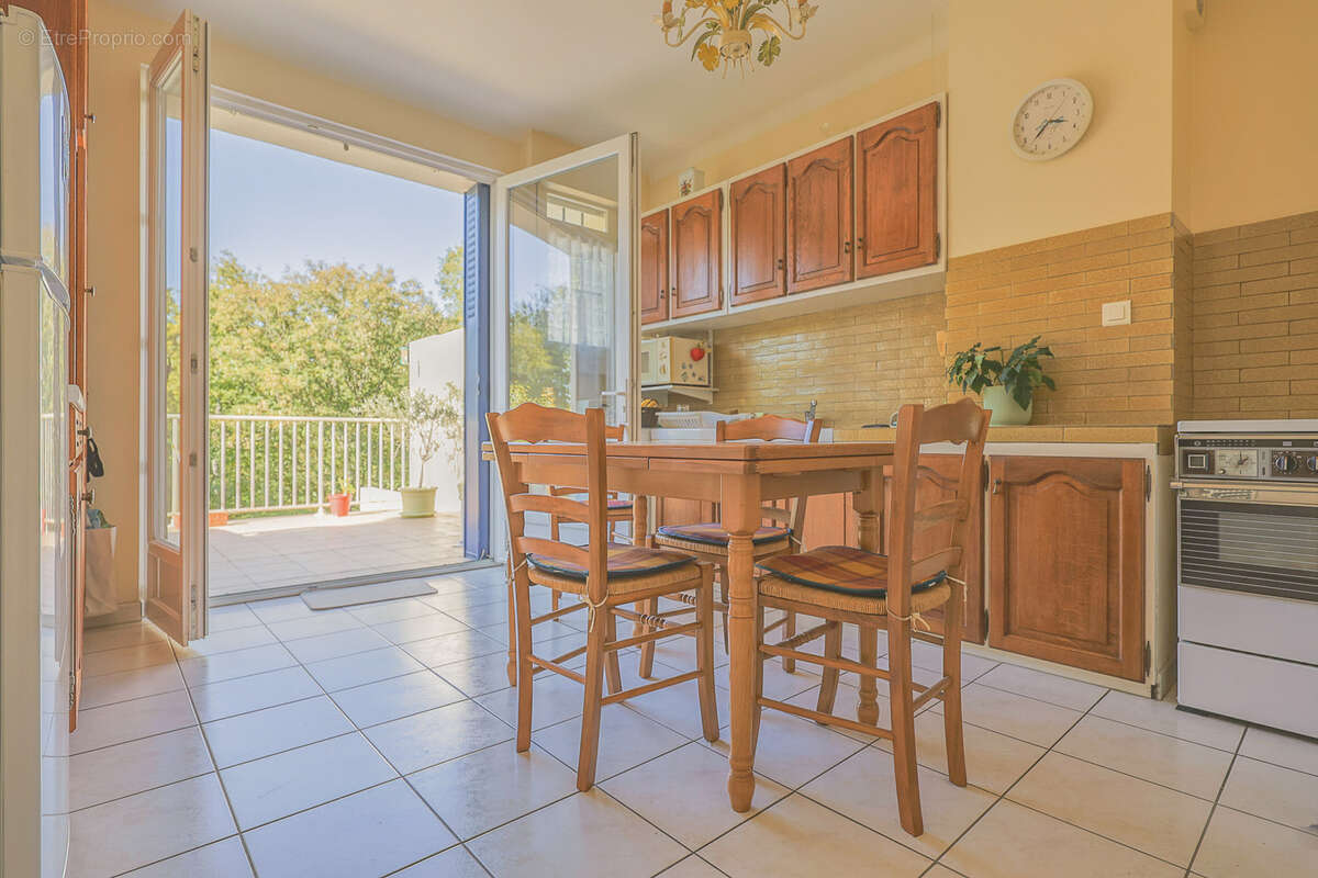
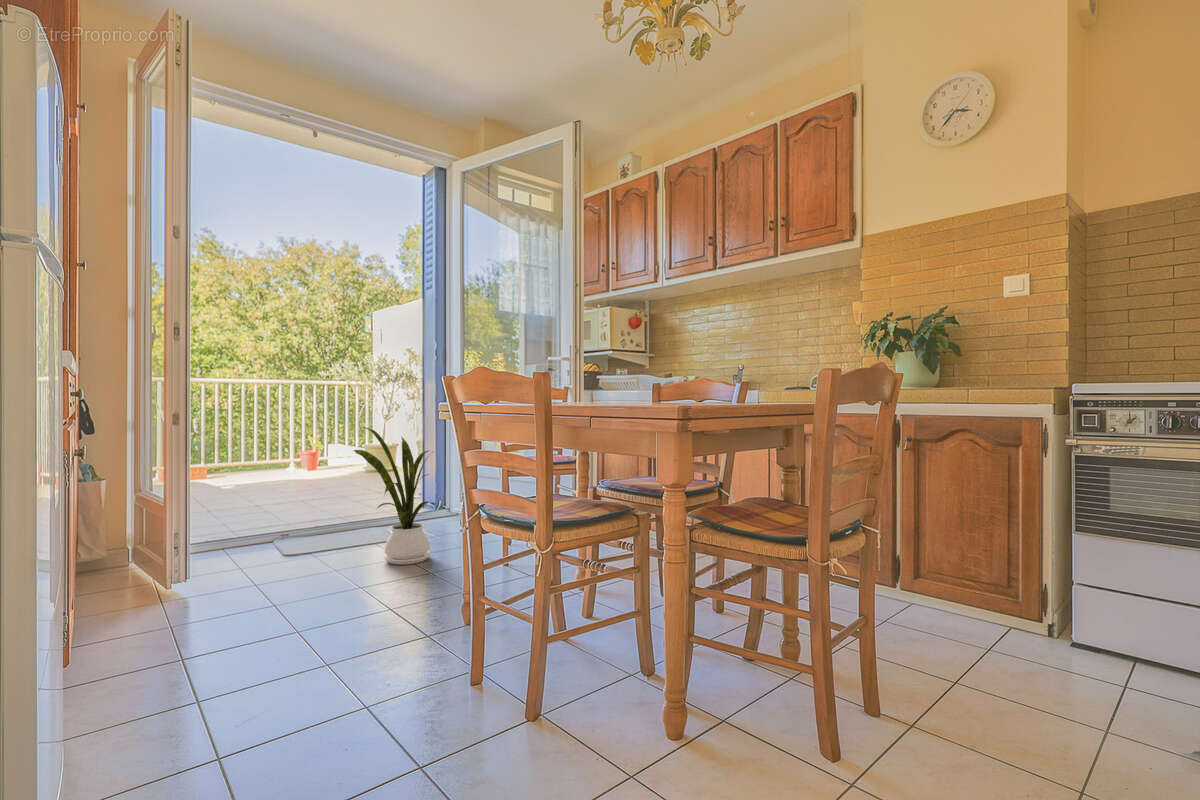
+ house plant [352,426,437,566]
